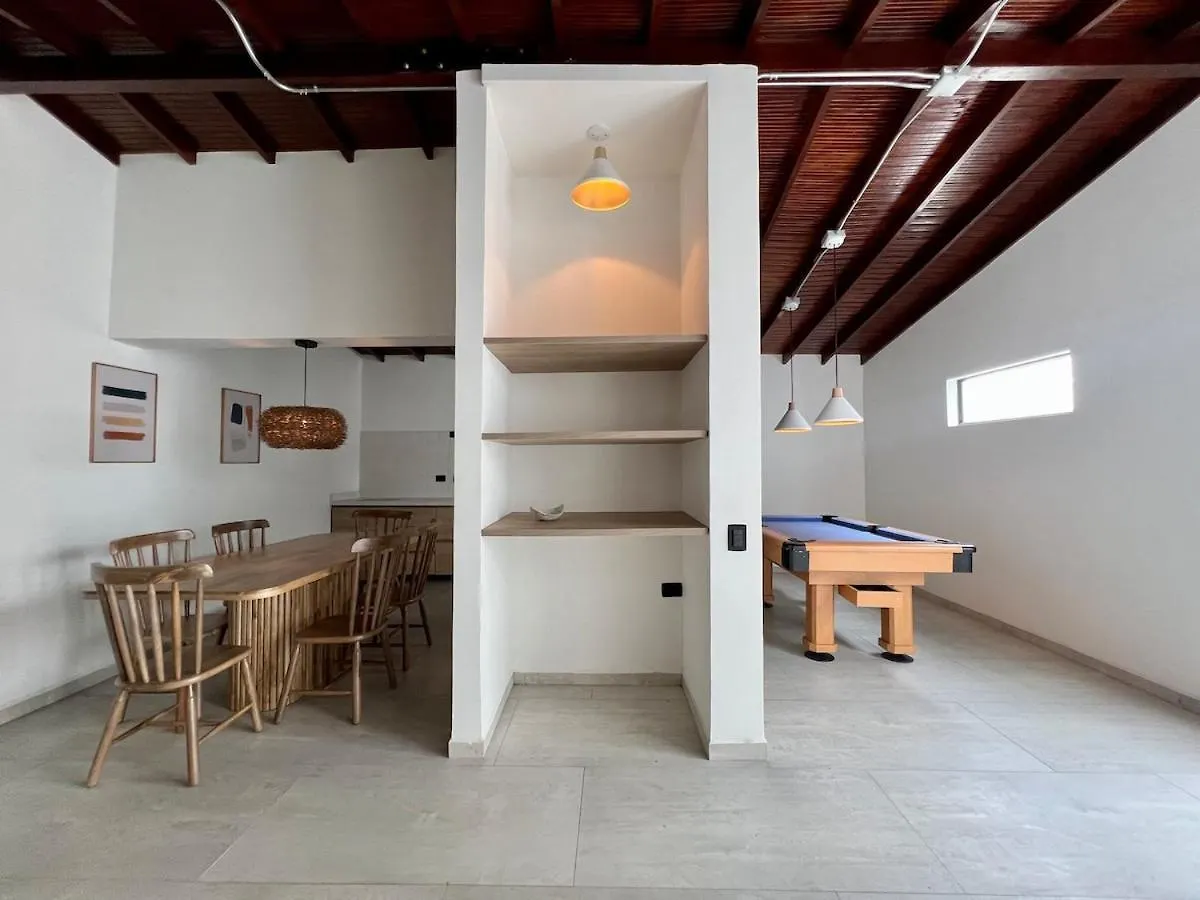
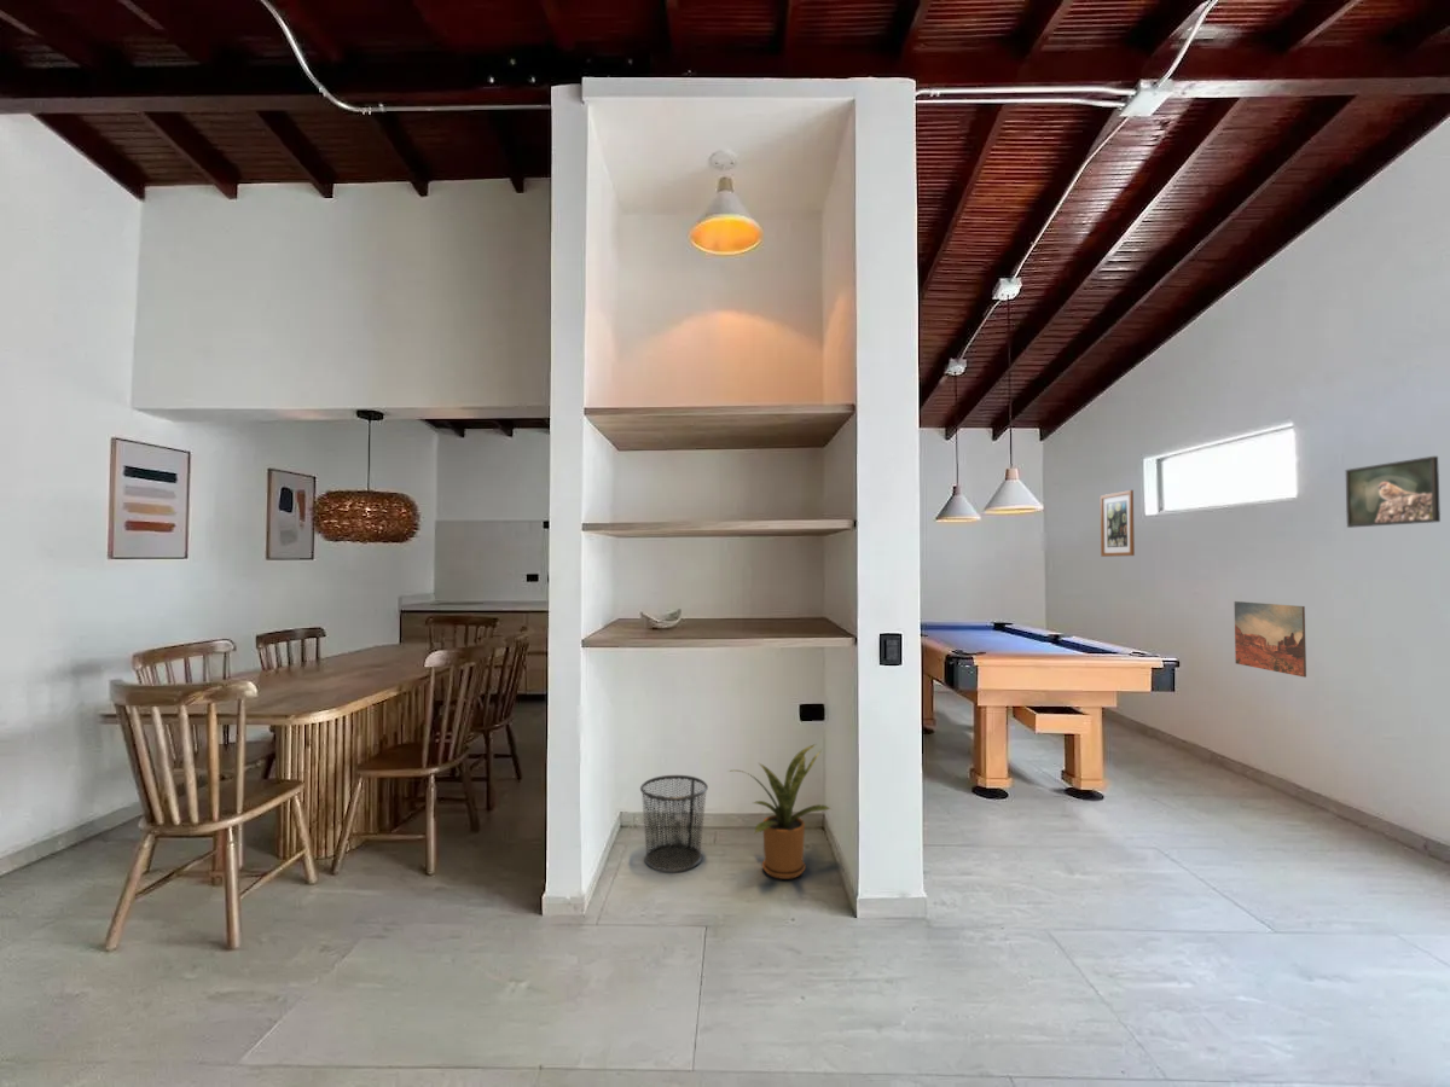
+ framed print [1345,455,1442,529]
+ house plant [727,743,833,880]
+ wall art [1100,489,1136,558]
+ waste bin [639,774,709,873]
+ wall art [1234,600,1307,679]
